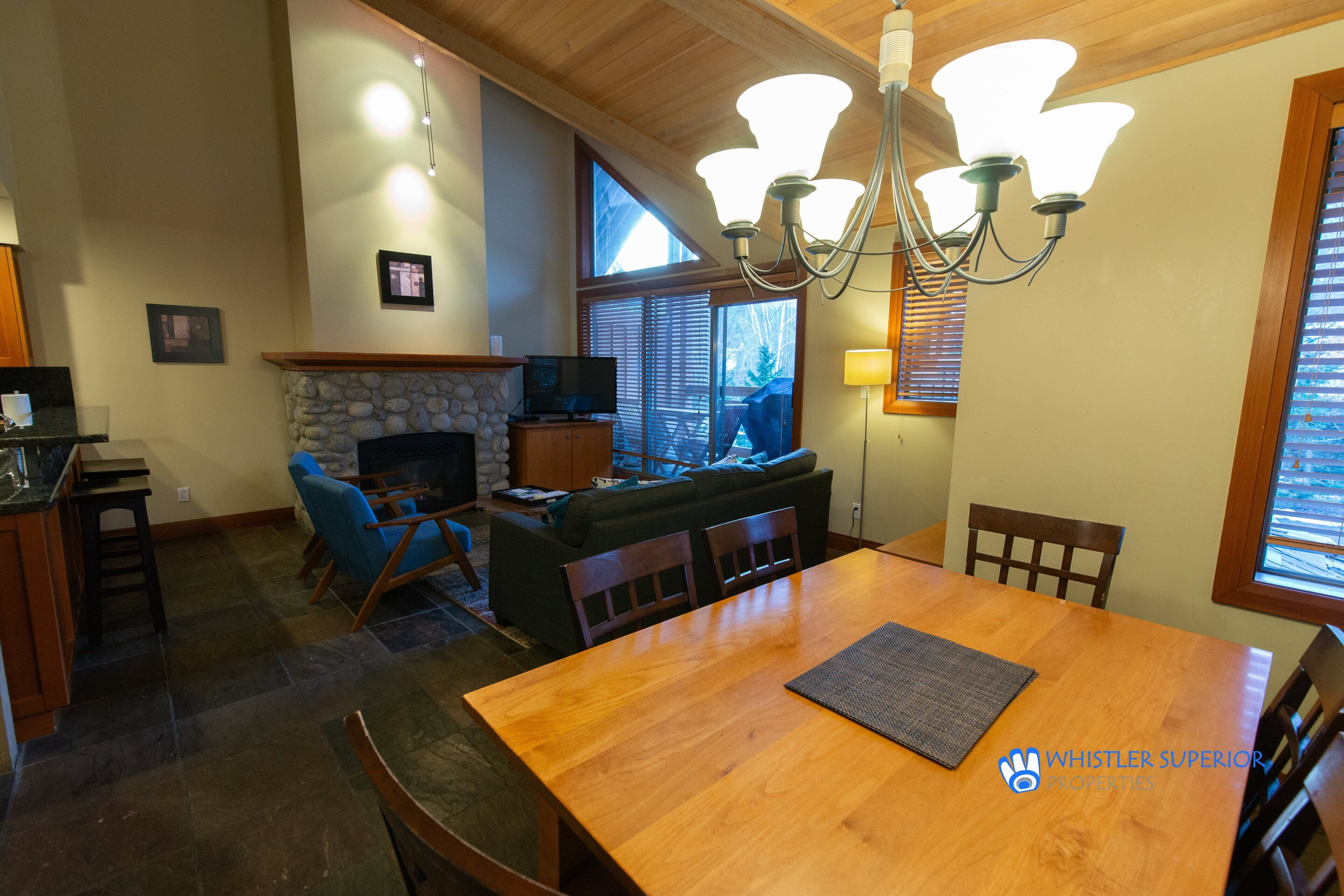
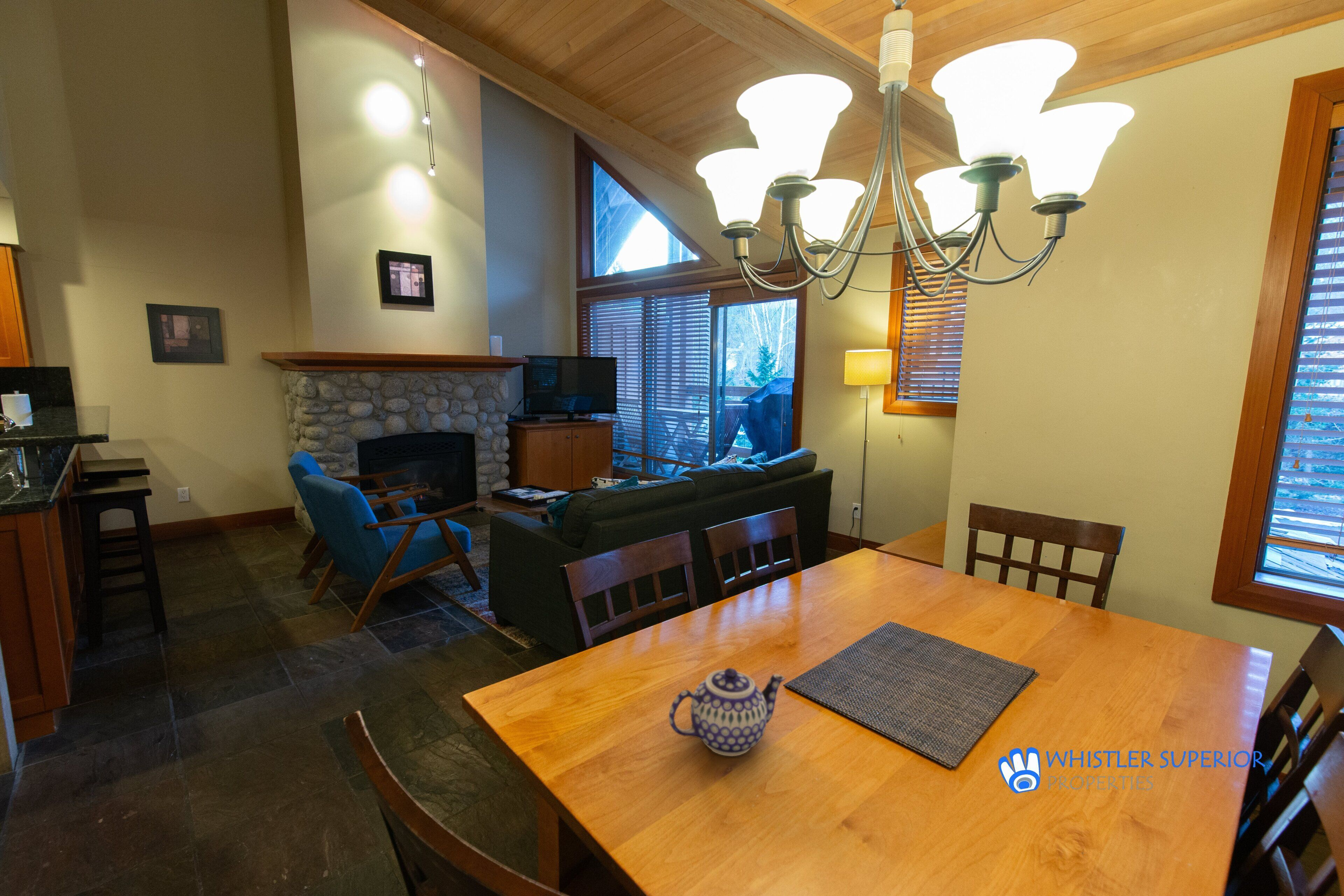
+ teapot [668,667,786,756]
